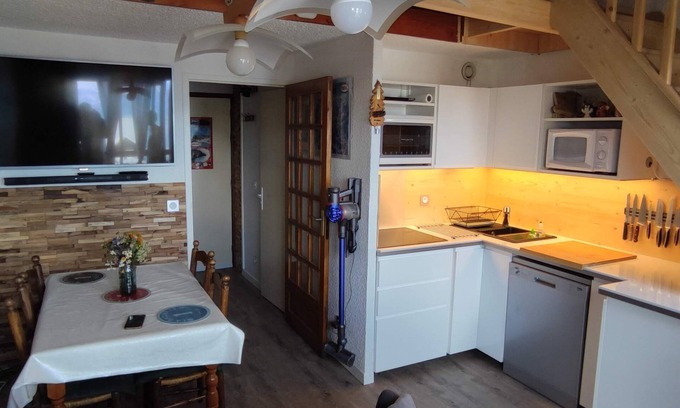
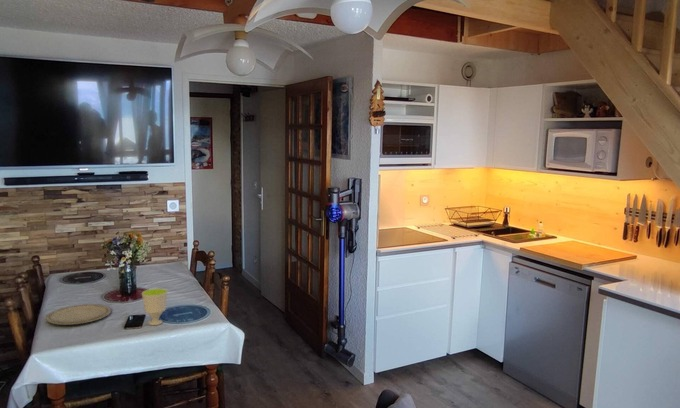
+ cup [141,288,169,326]
+ plate [45,303,112,326]
